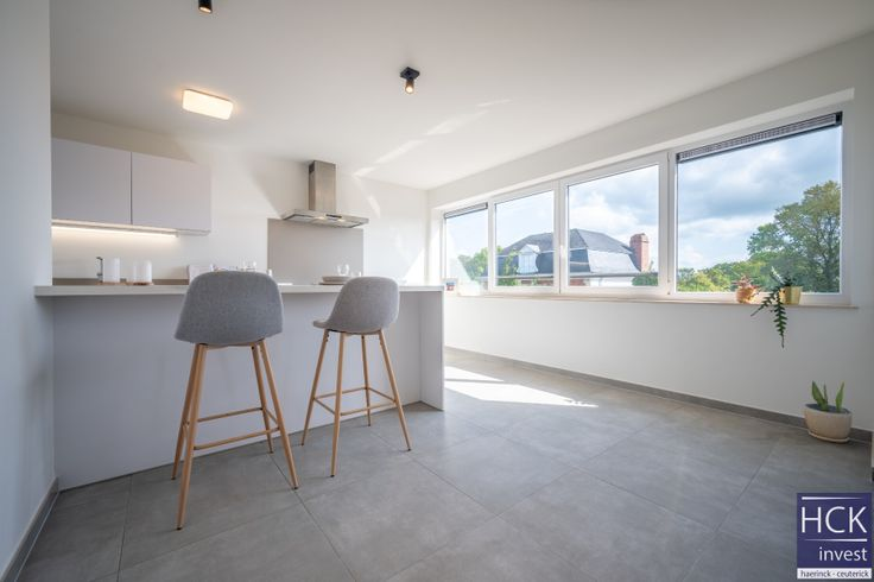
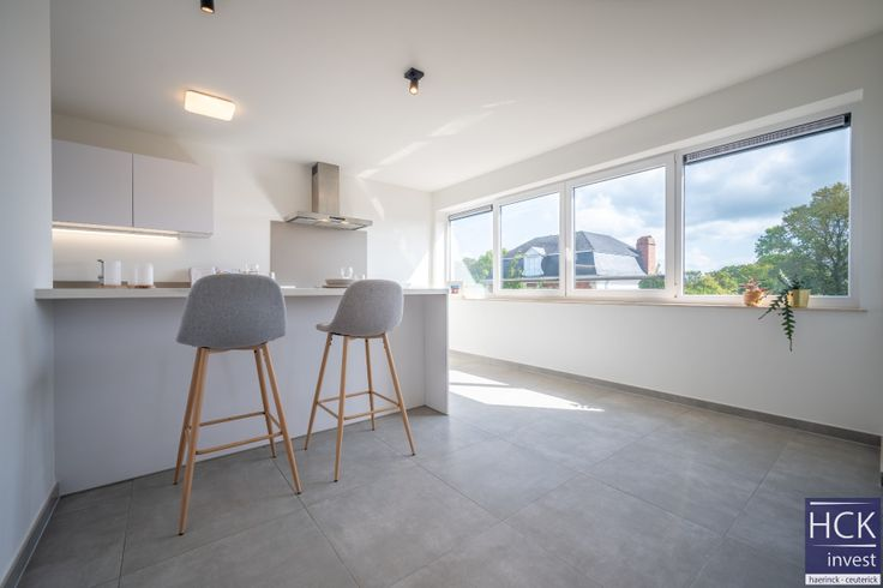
- potted plant [803,379,853,443]
